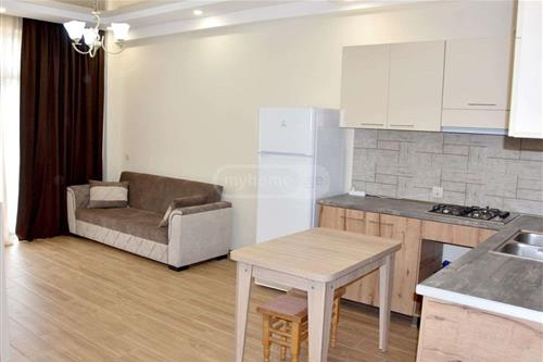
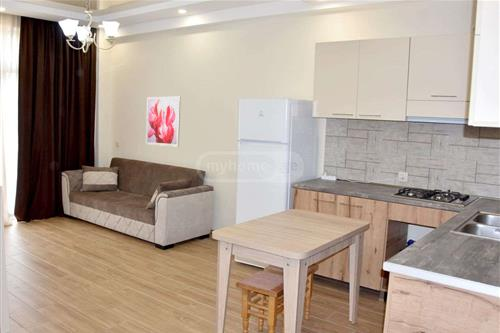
+ wall art [145,96,182,148]
